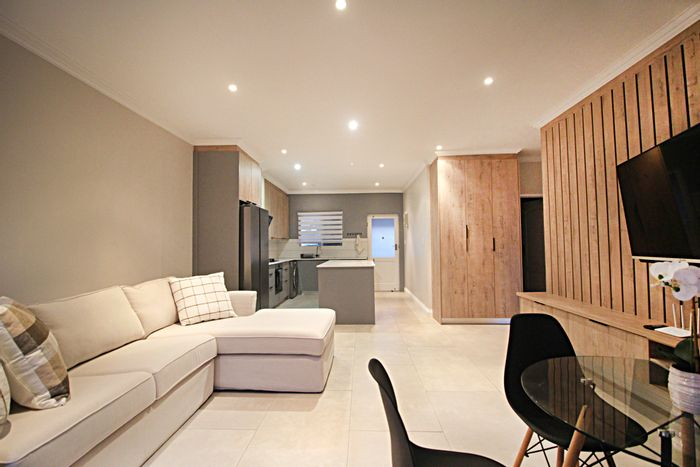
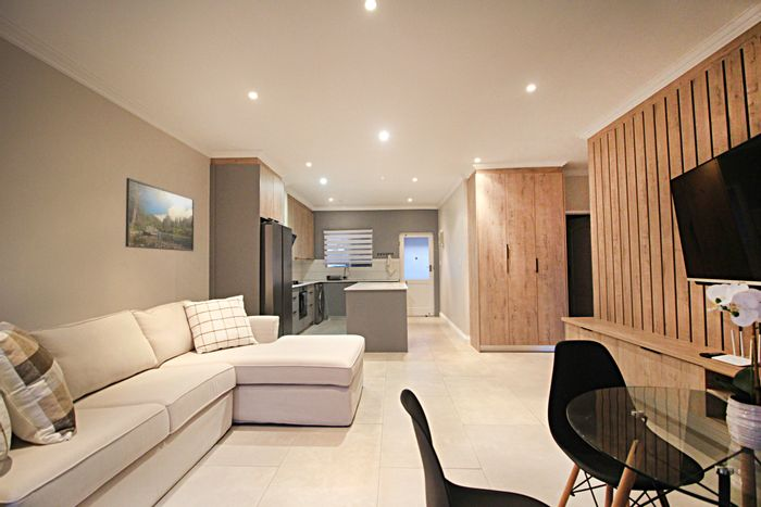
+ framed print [124,177,195,252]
